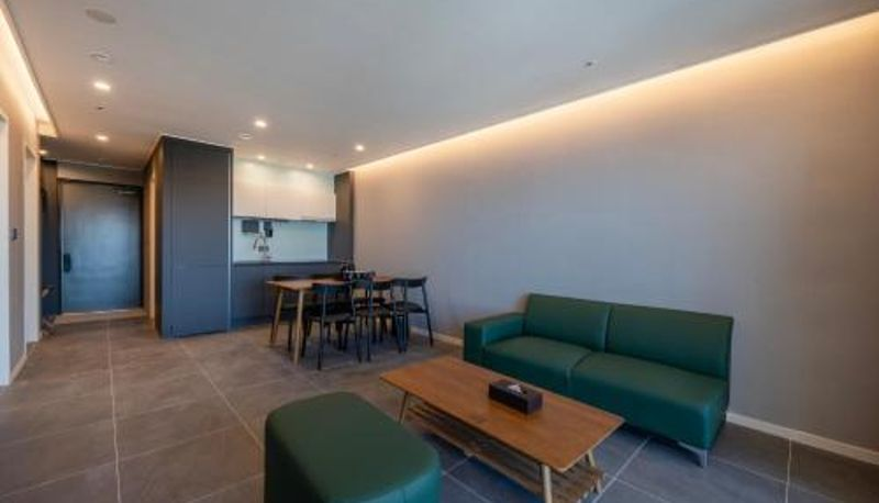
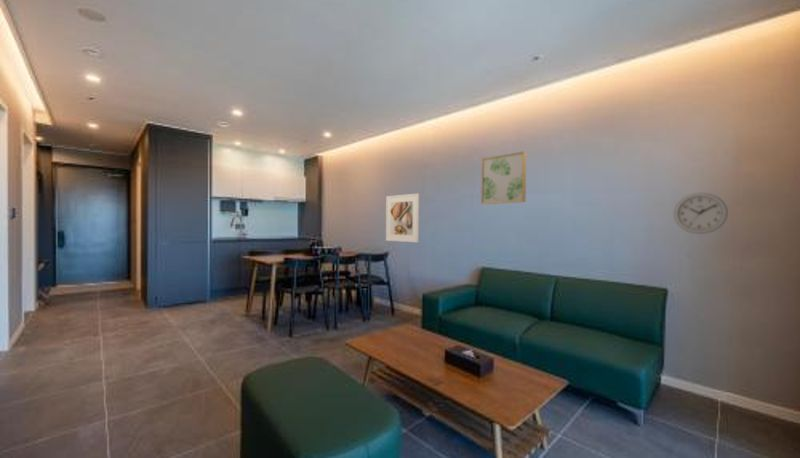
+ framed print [385,192,420,244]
+ wall clock [673,192,729,235]
+ wall art [480,150,527,205]
